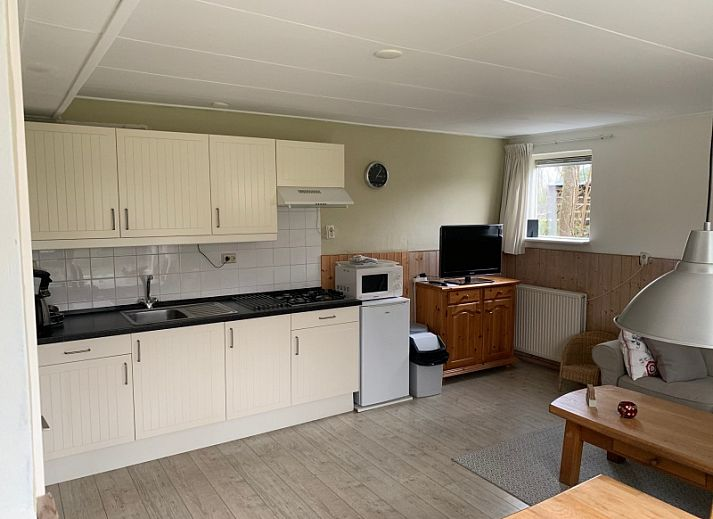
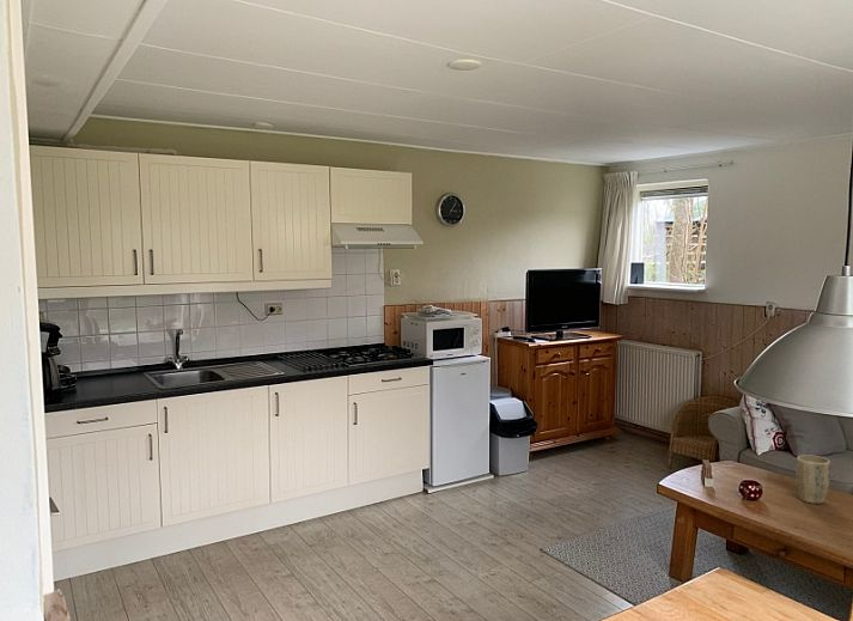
+ plant pot [796,453,831,505]
